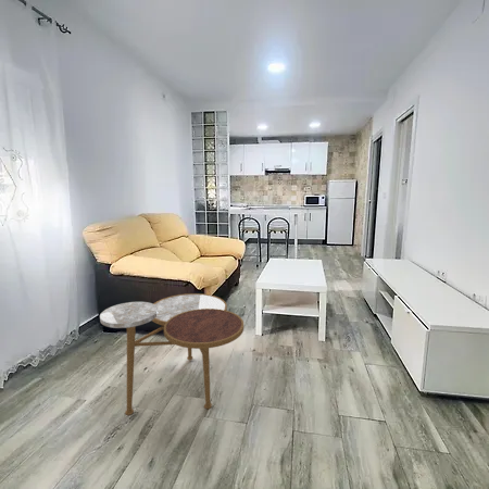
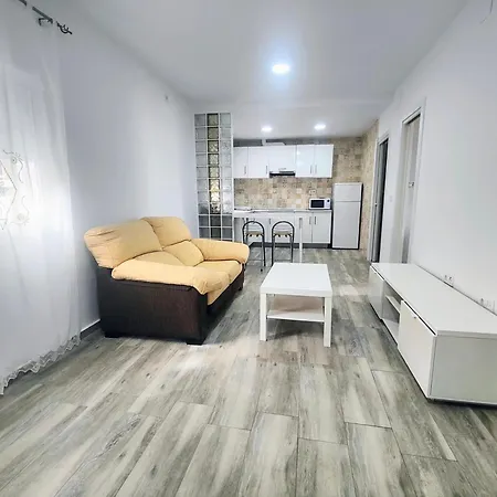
- side table [99,292,244,416]
